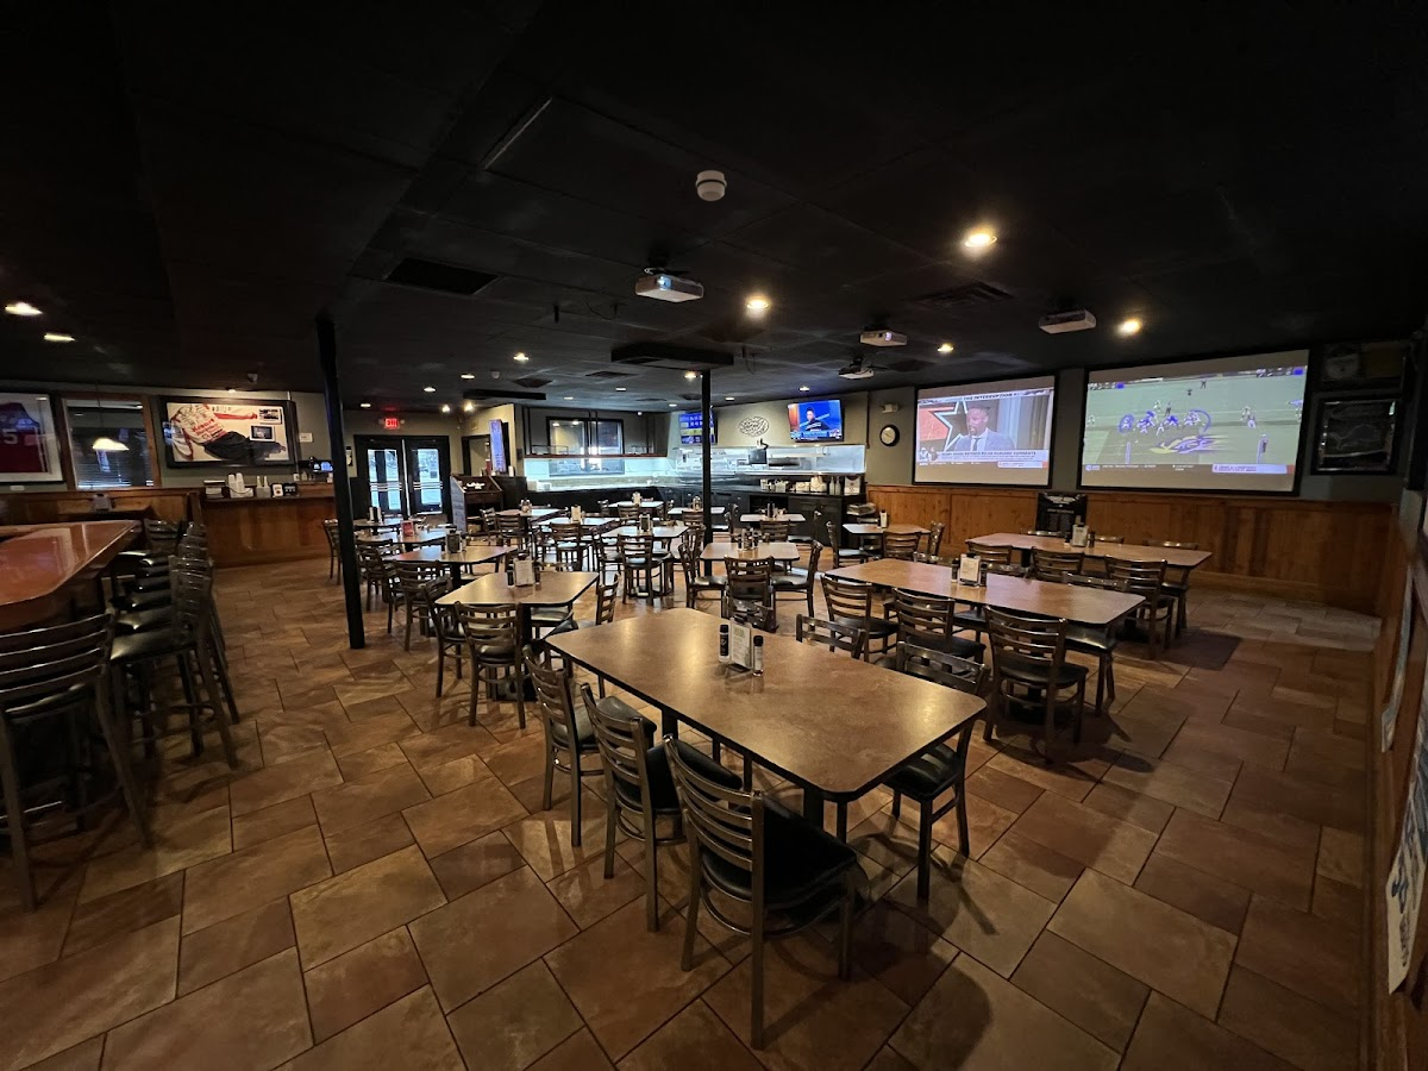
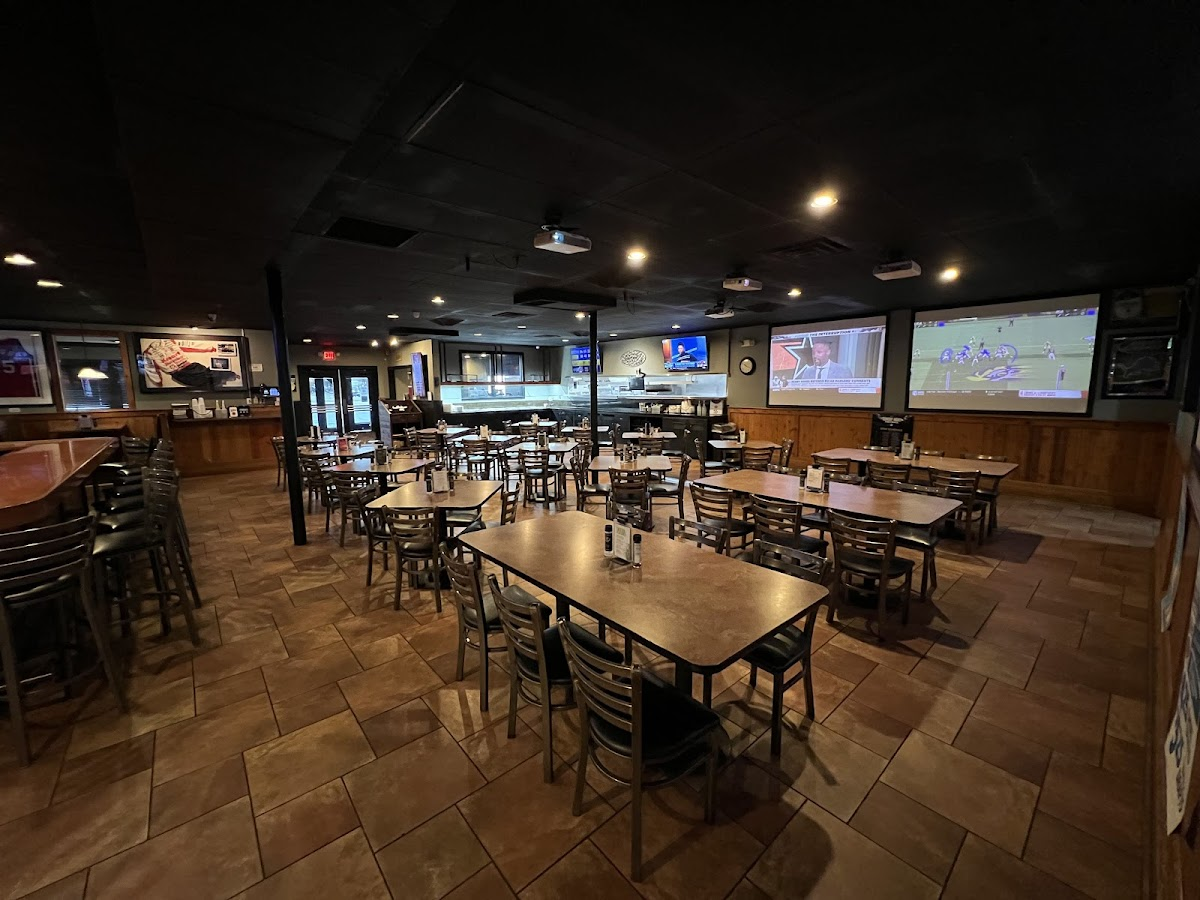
- smoke detector [695,169,727,202]
